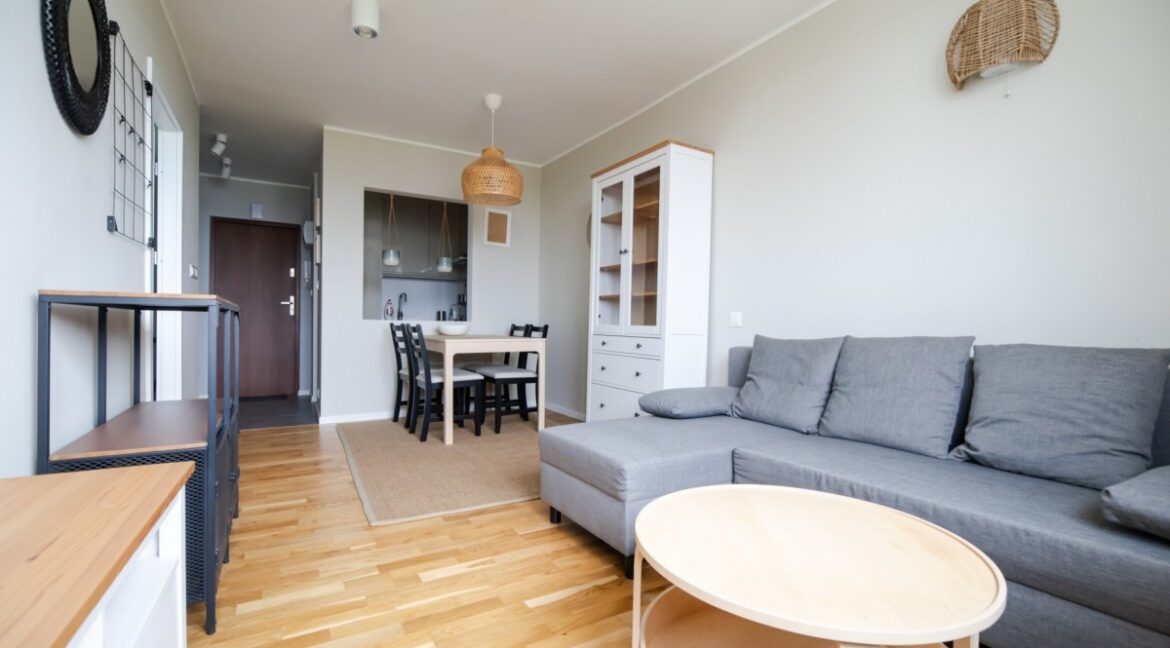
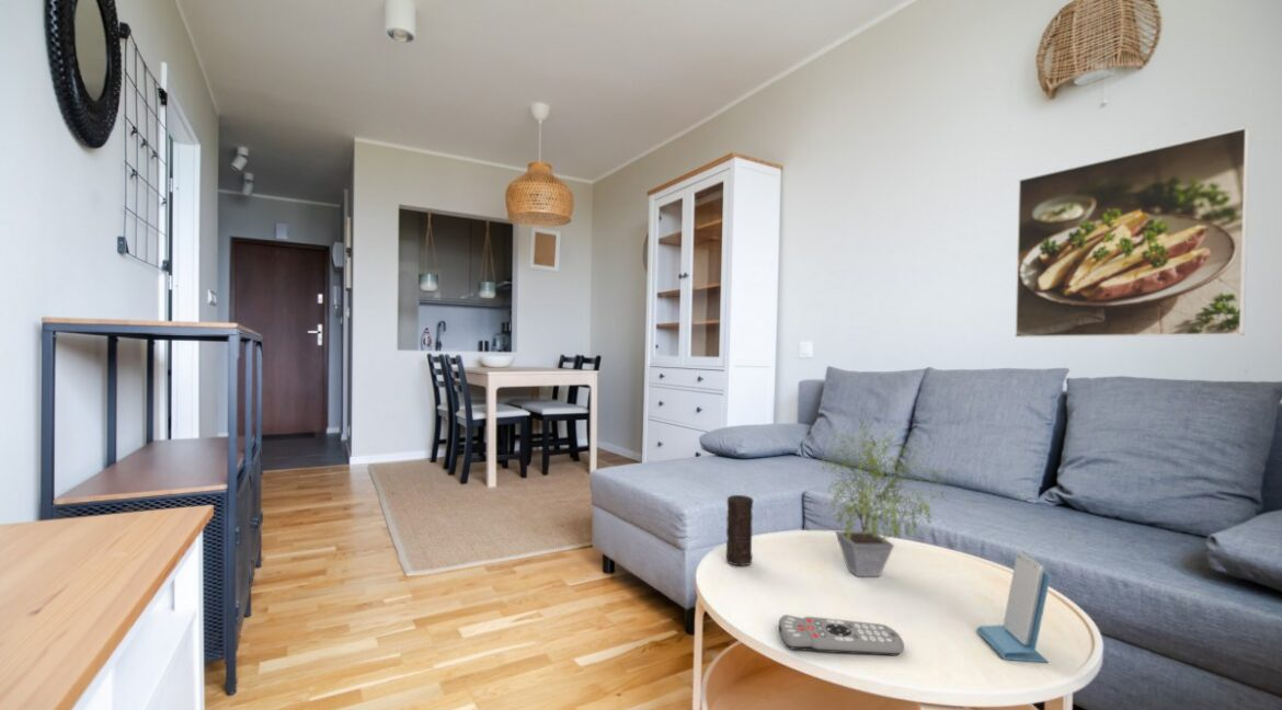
+ candle [725,494,754,566]
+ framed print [1014,126,1251,339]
+ remote control [778,614,905,656]
+ potted plant [810,415,959,577]
+ smartphone [975,550,1052,664]
